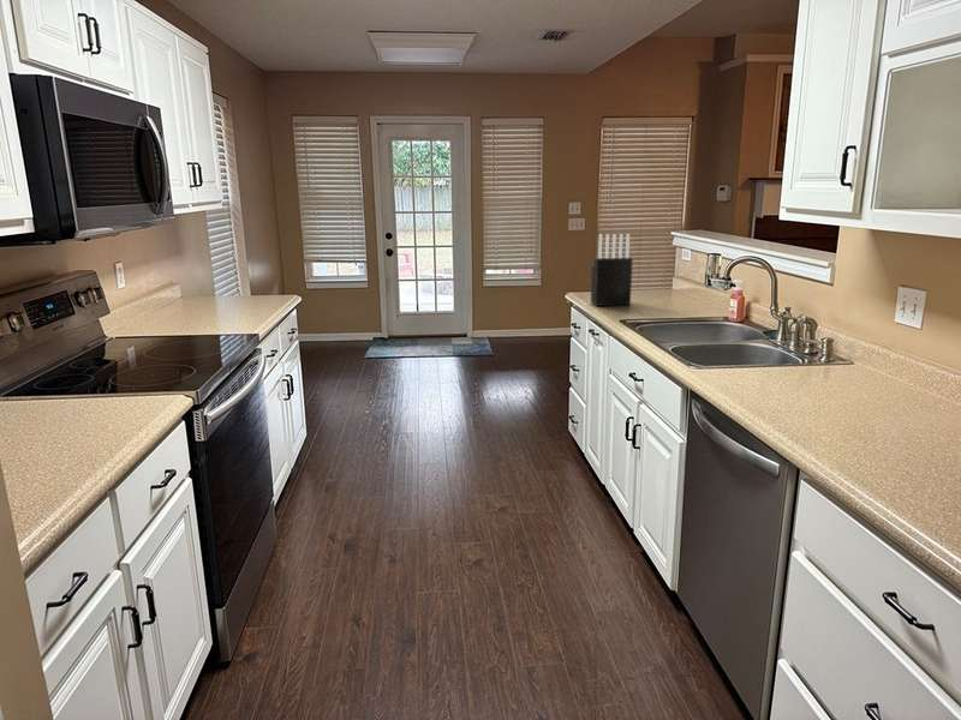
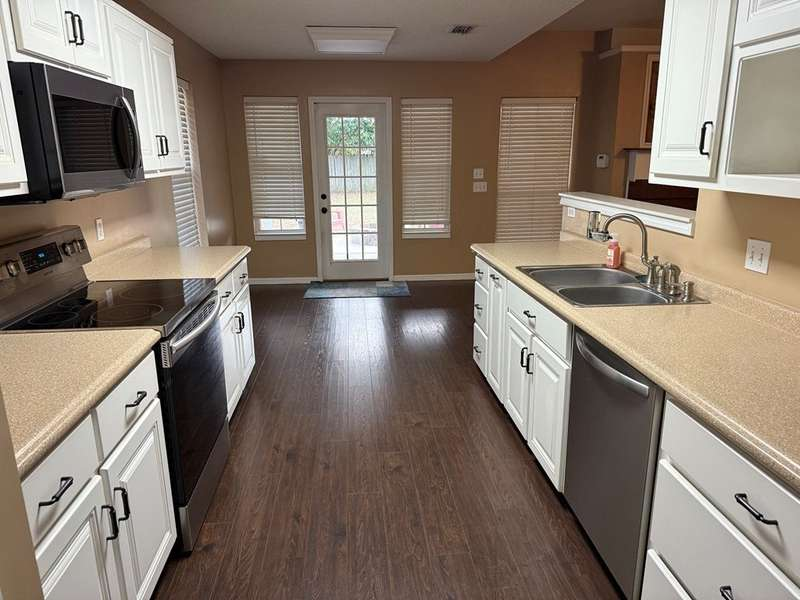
- knife block [590,233,634,307]
